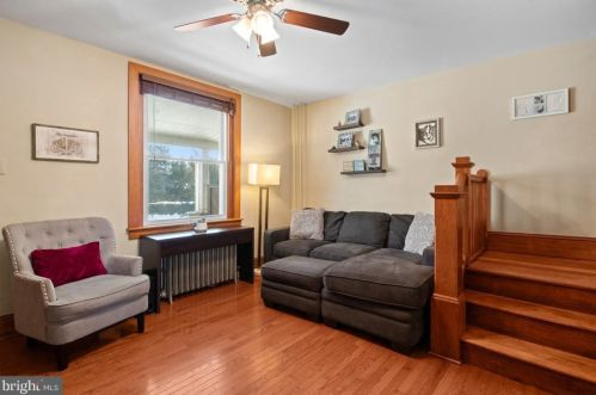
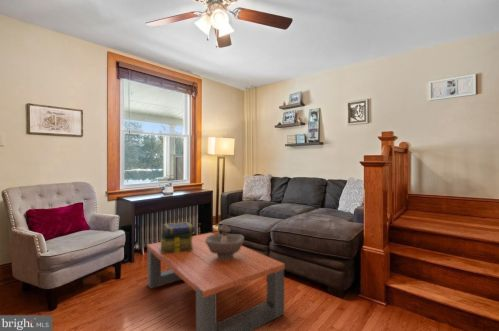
+ stack of books [160,221,196,253]
+ decorative bowl [206,223,245,259]
+ coffee table [146,232,286,331]
